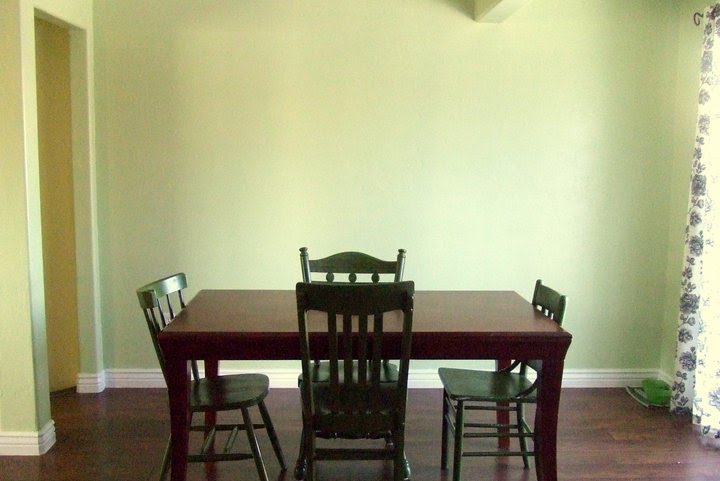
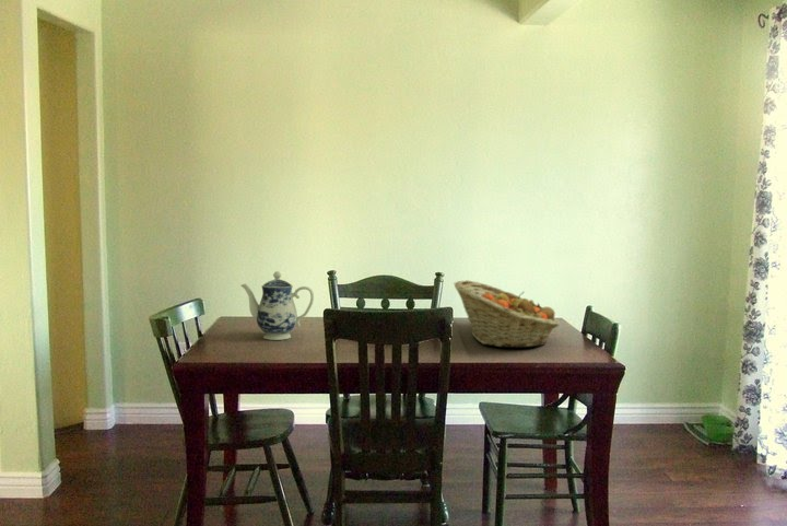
+ fruit basket [454,279,561,349]
+ teapot [239,270,315,341]
